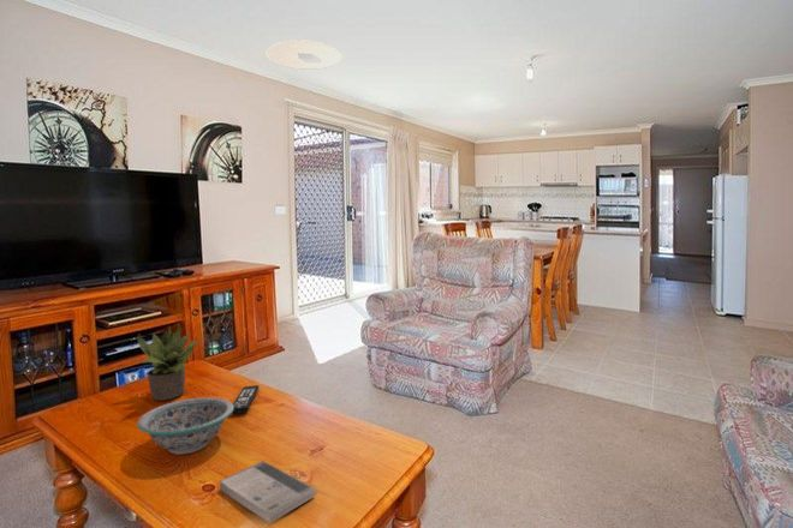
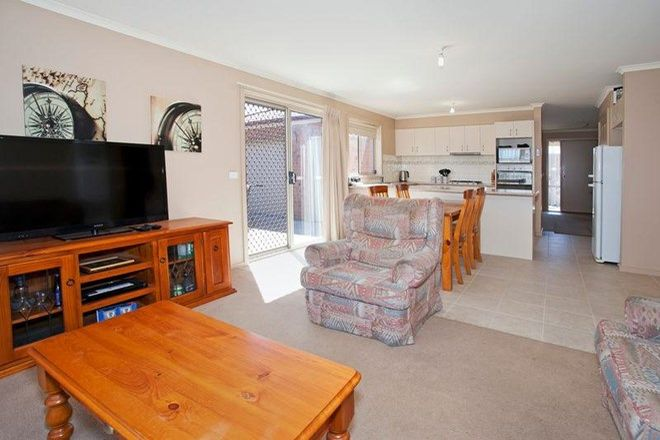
- remote control [232,384,261,415]
- potted plant [137,326,201,402]
- ceiling light [266,38,344,71]
- decorative bowl [136,396,233,456]
- book [219,460,317,524]
